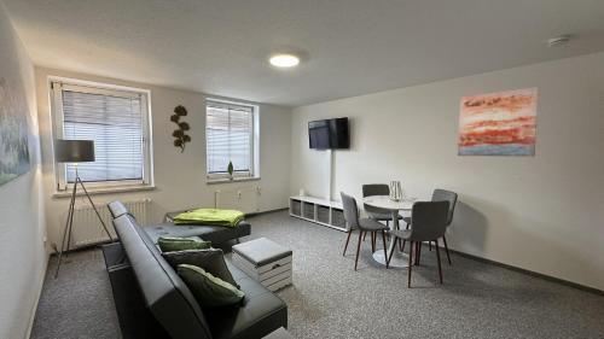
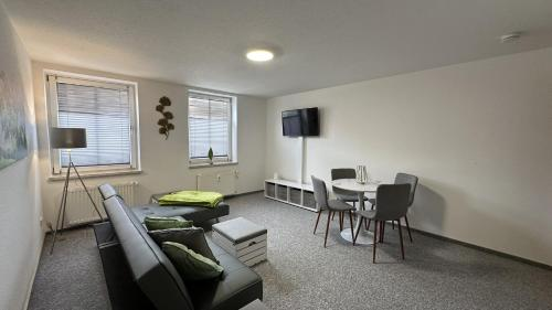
- wall art [457,86,540,158]
